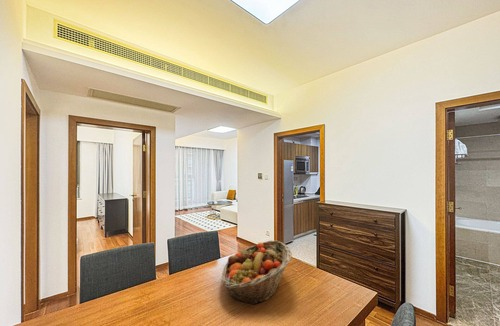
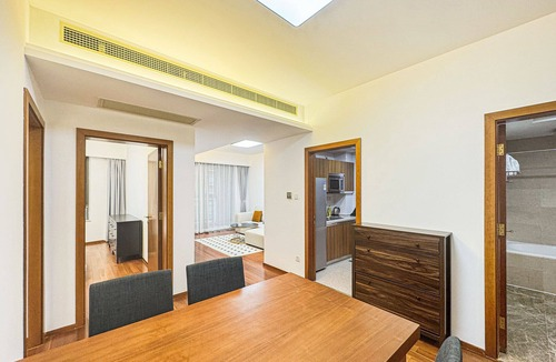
- fruit basket [221,240,293,306]
